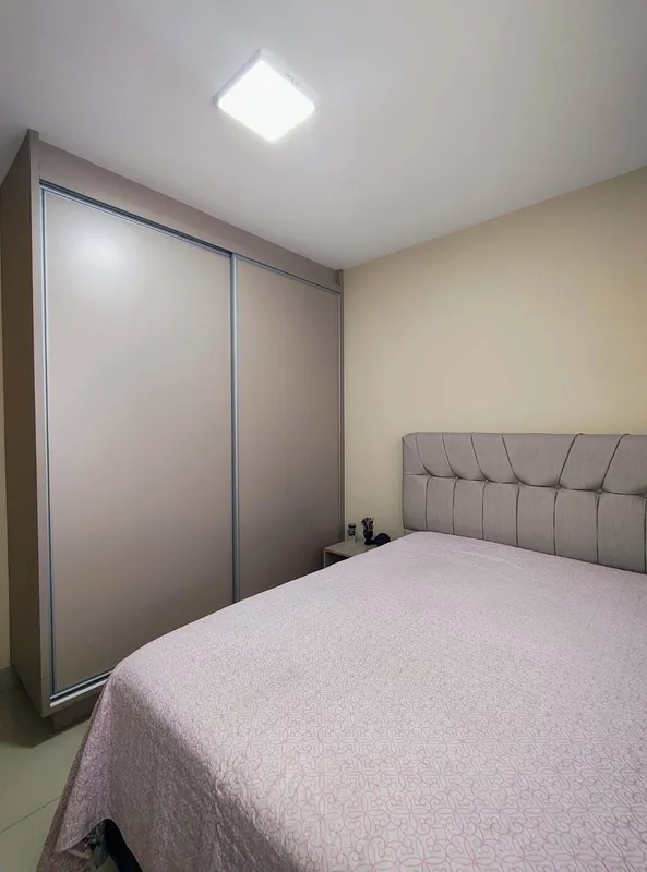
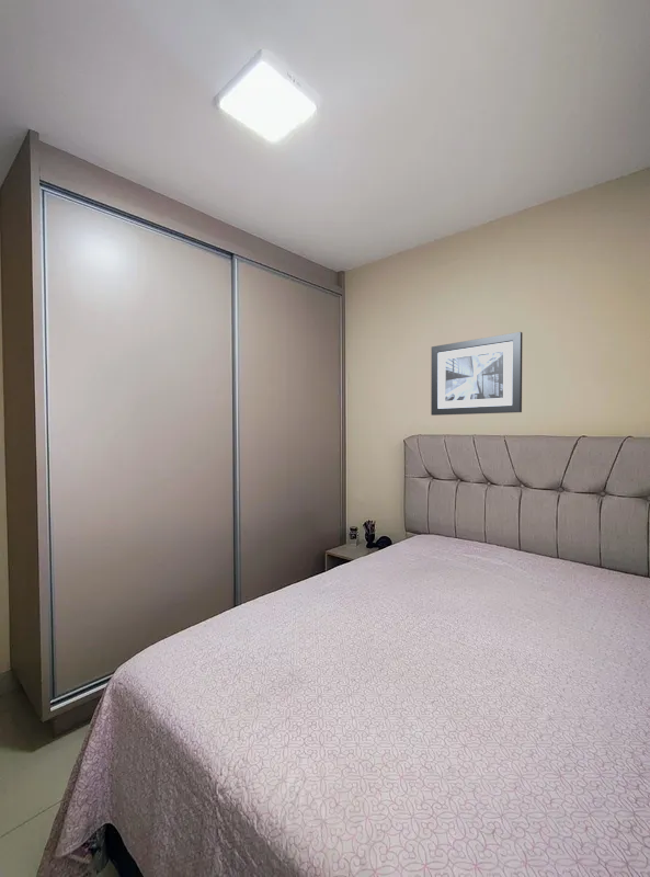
+ wall art [430,331,524,417]
